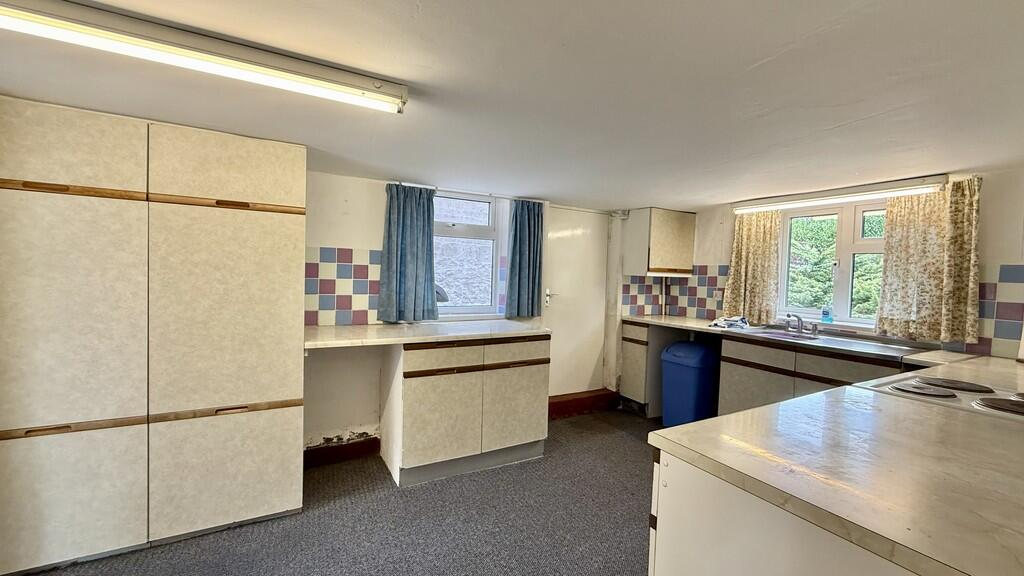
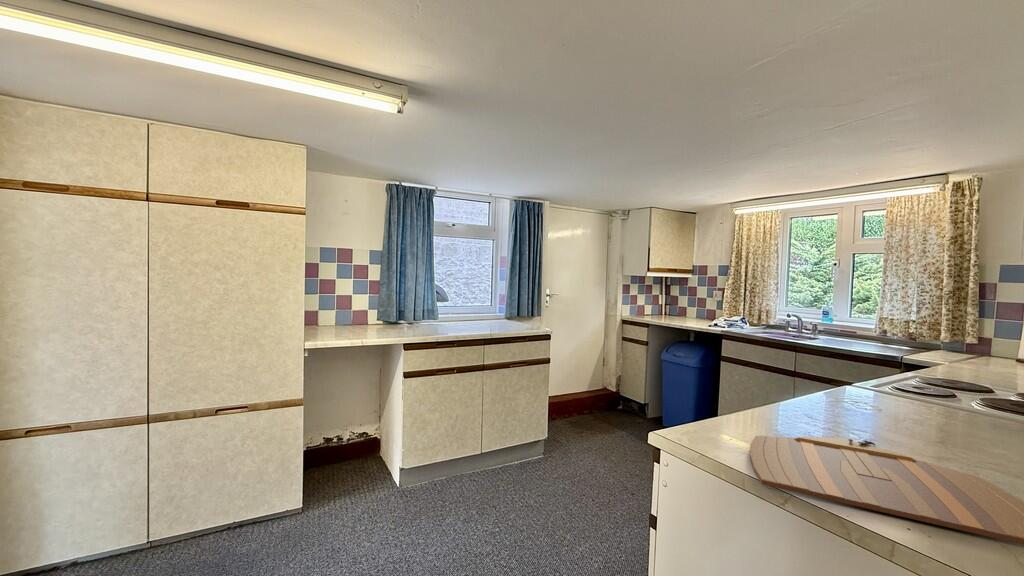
+ cutting board [749,435,1024,545]
